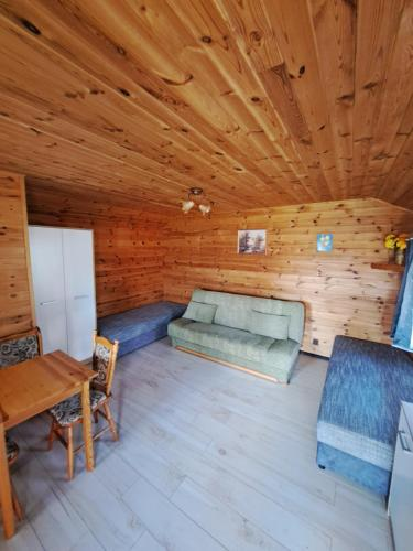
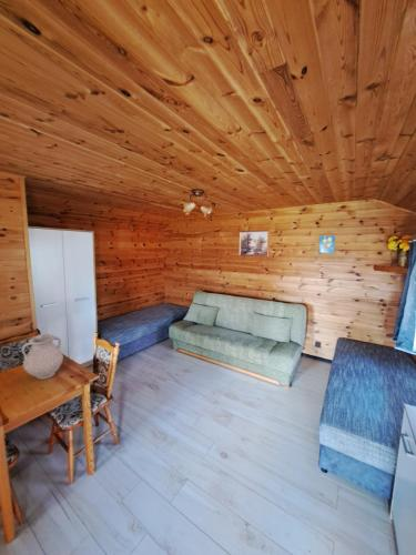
+ vase [21,333,64,380]
